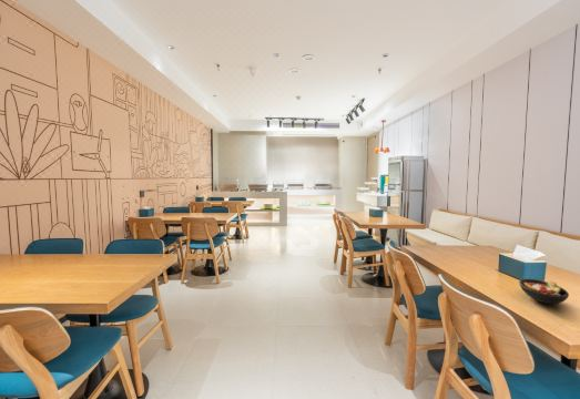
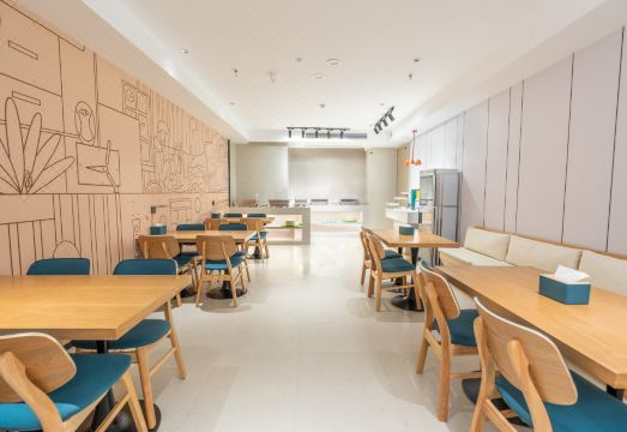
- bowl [518,278,570,305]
